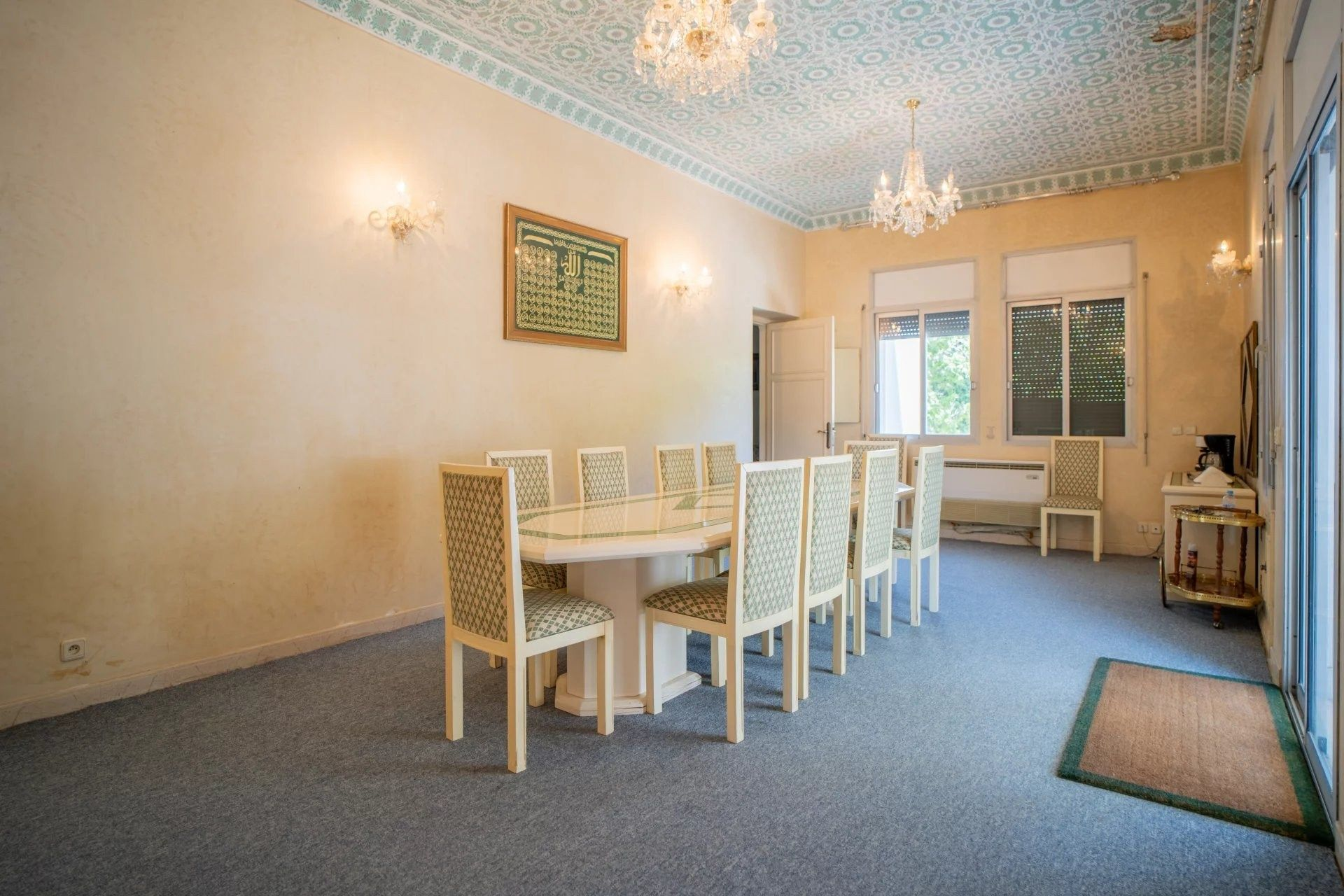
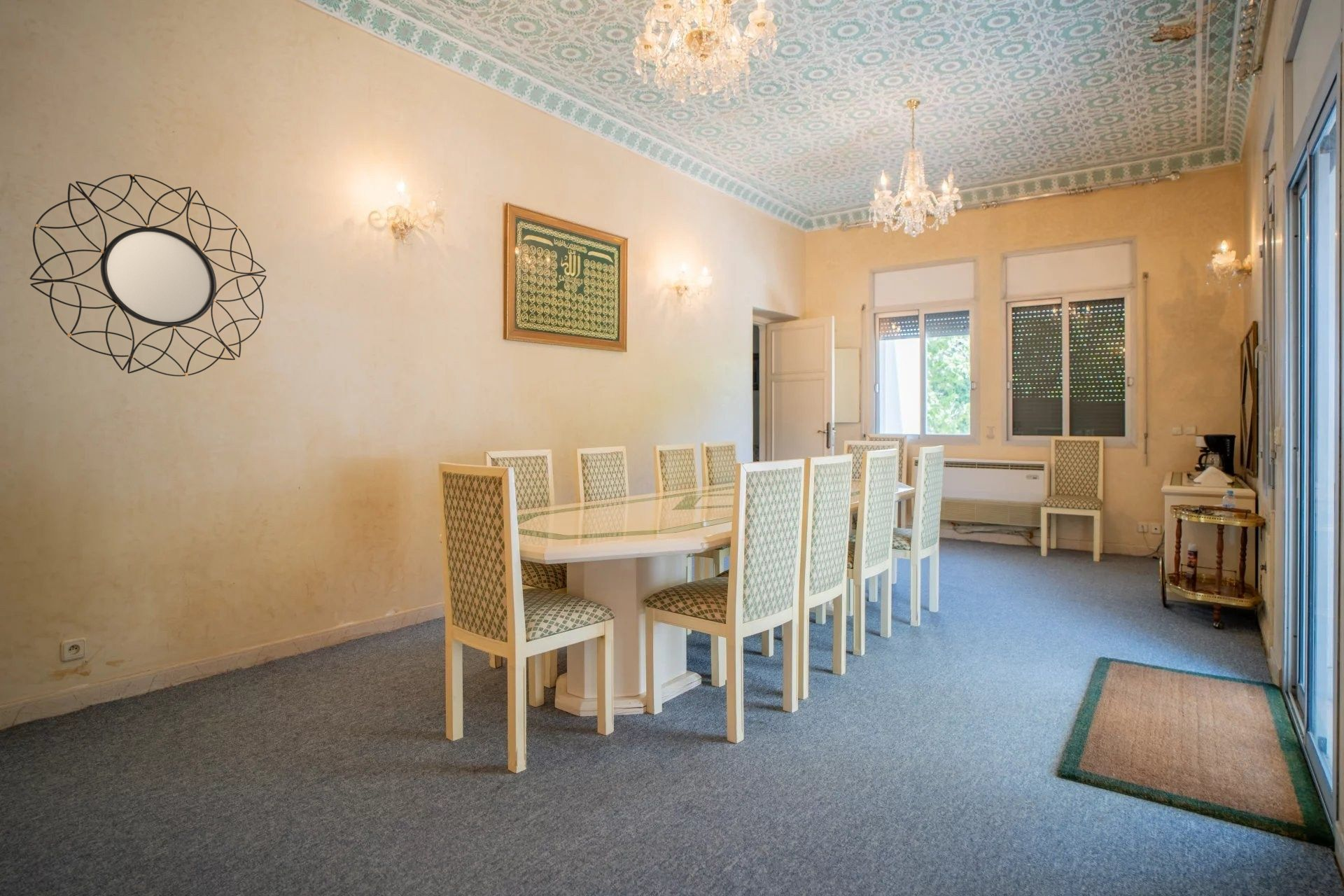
+ home mirror [29,174,267,377]
